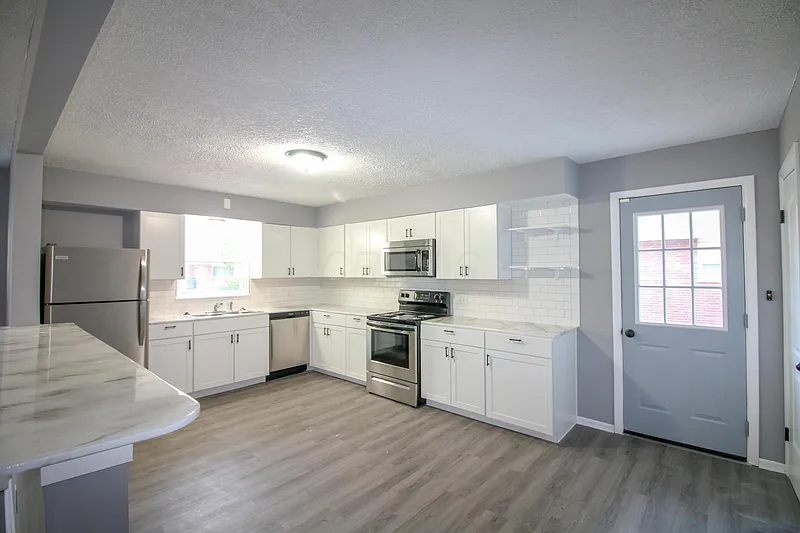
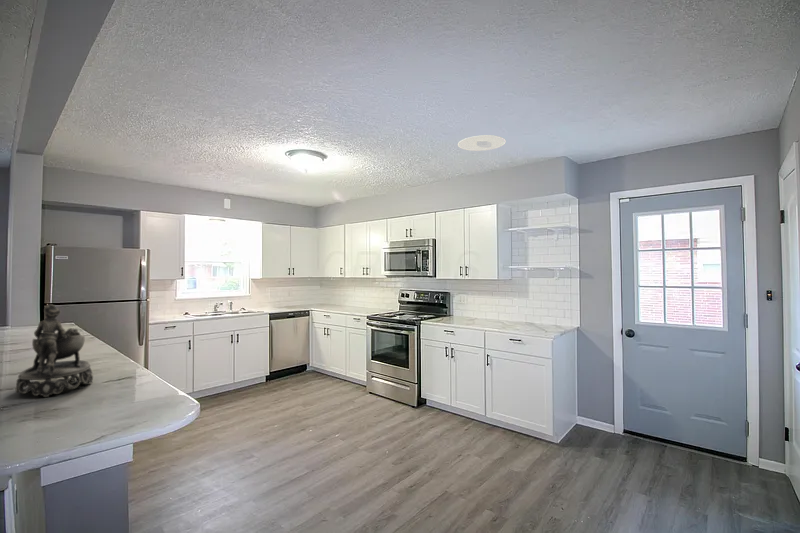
+ decorative bowl [14,303,94,398]
+ recessed light [457,134,507,152]
